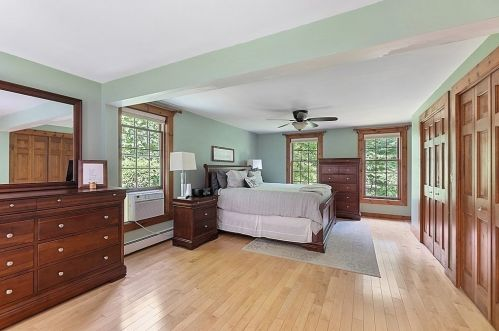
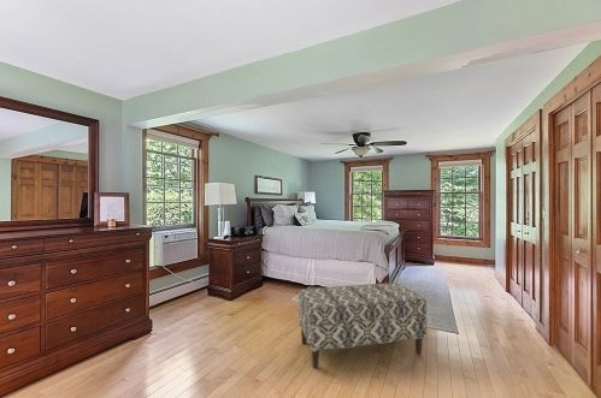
+ bench [297,281,428,370]
